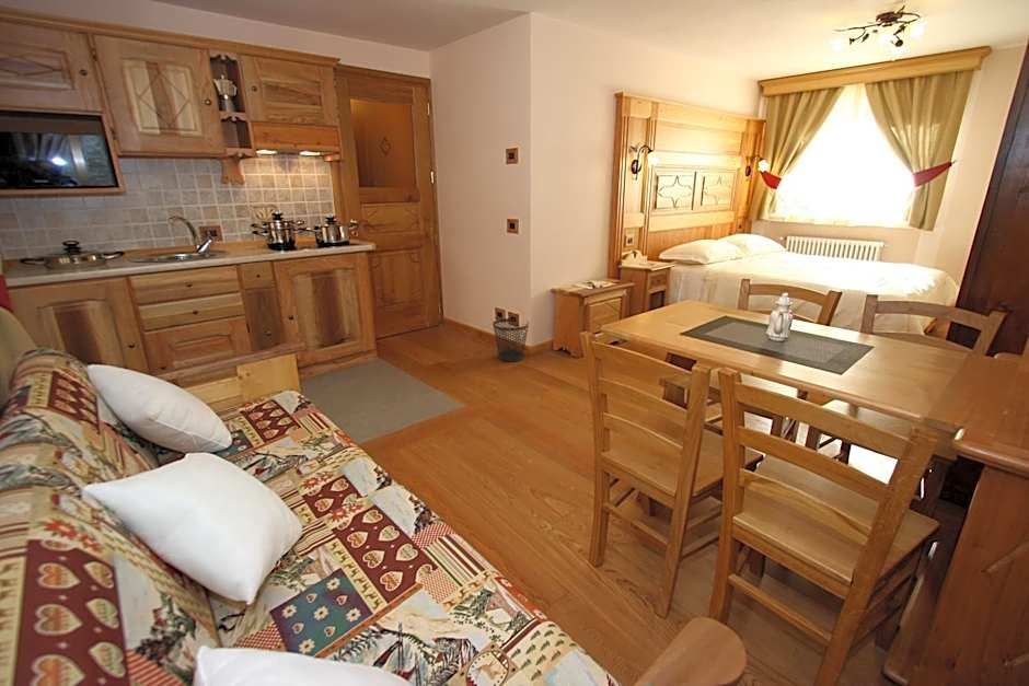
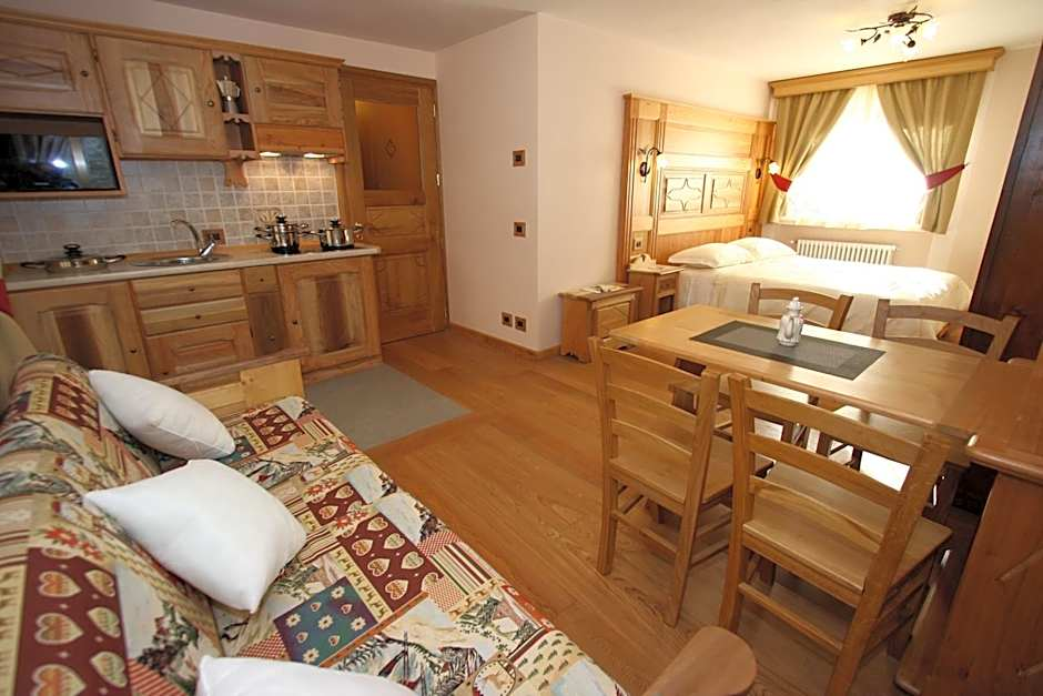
- wastebasket [492,317,530,362]
